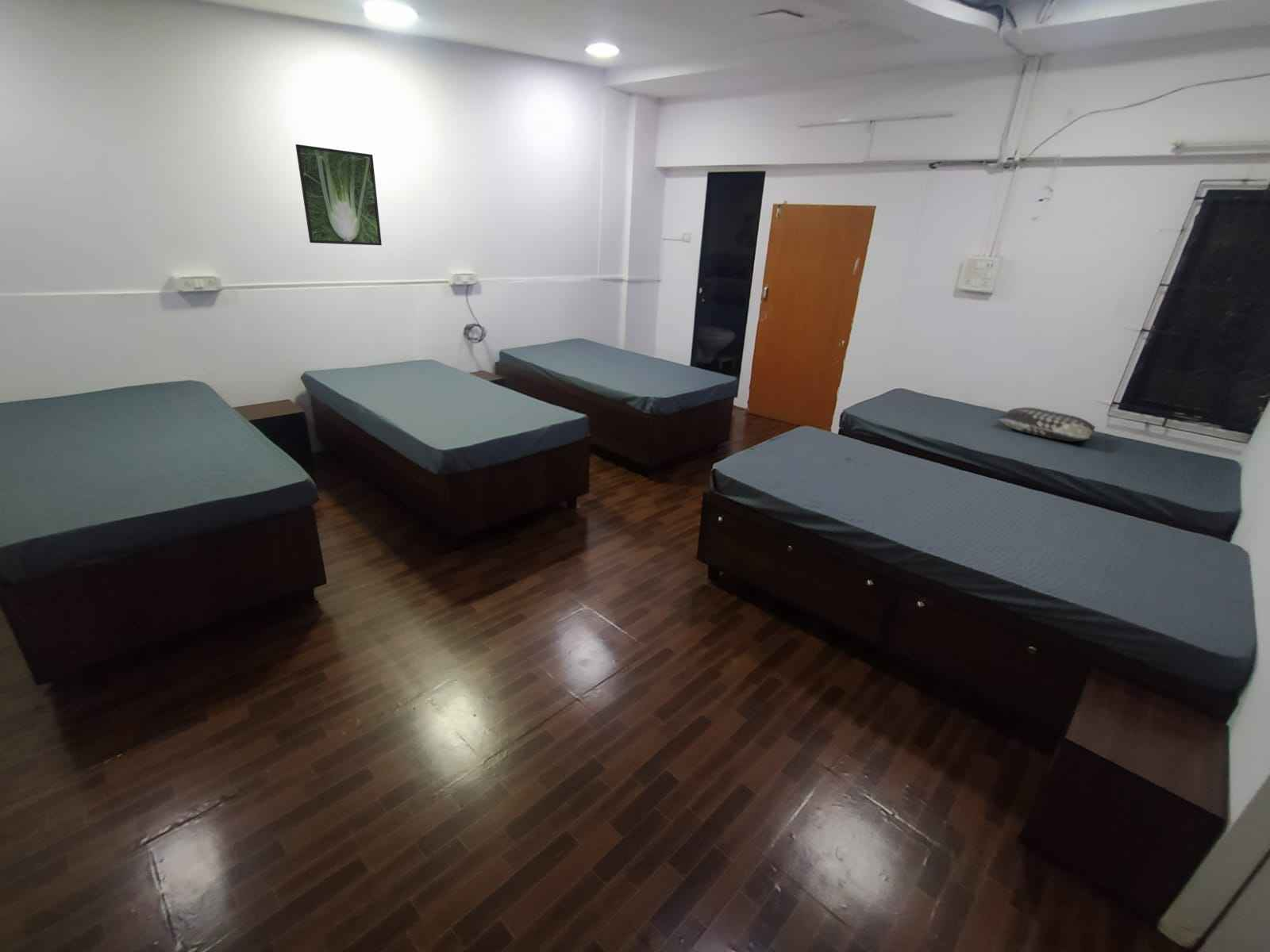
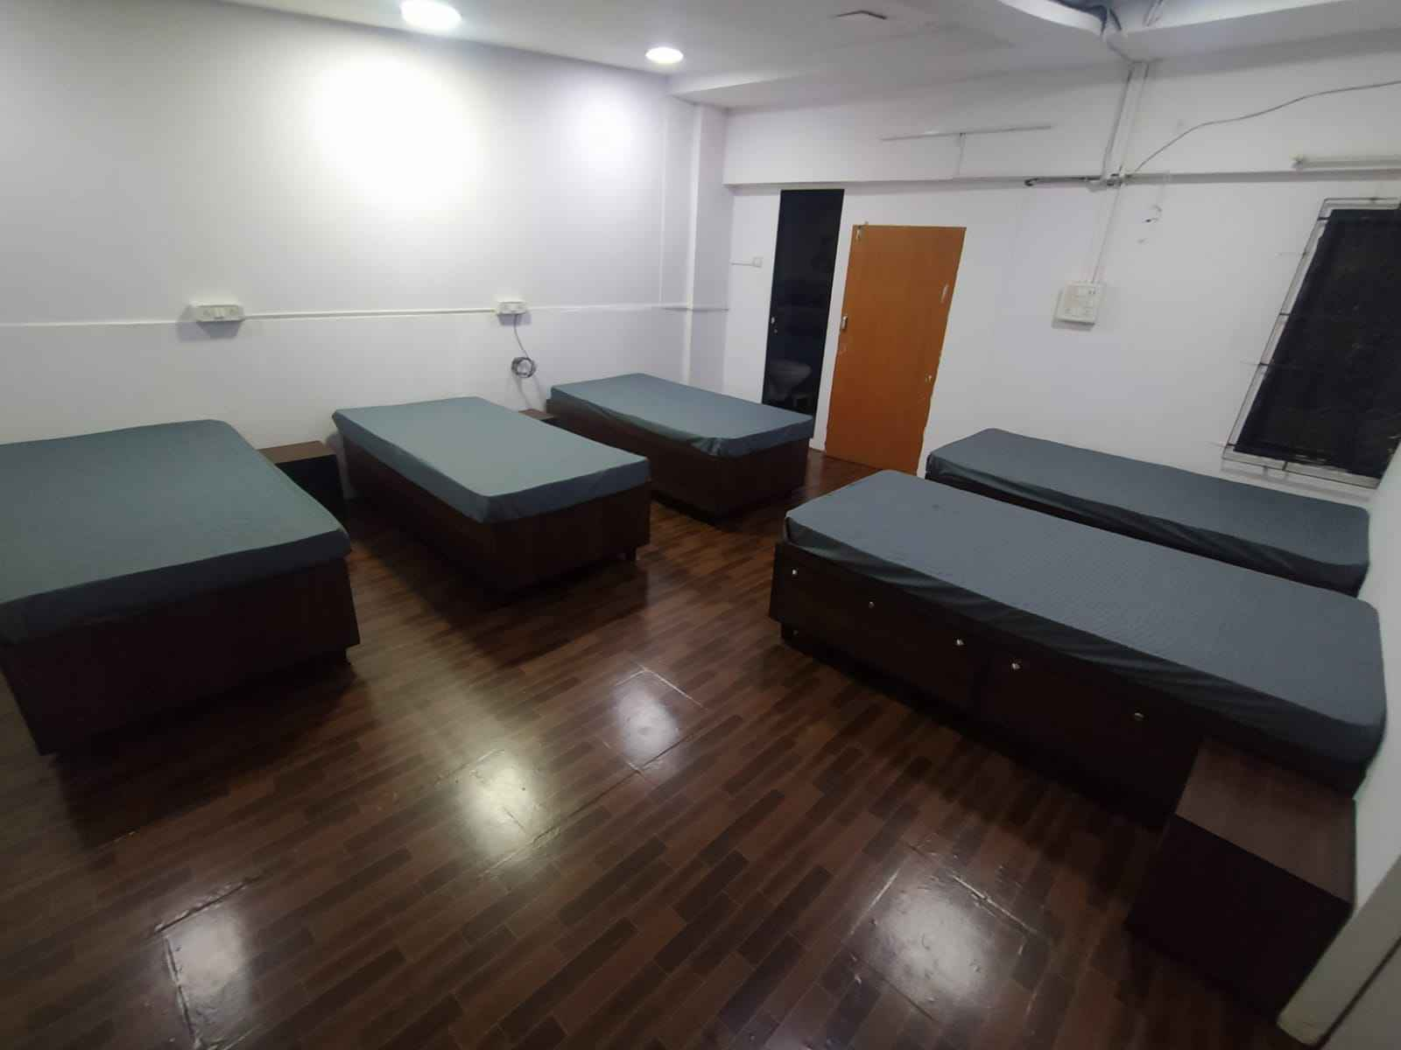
- cushion [997,406,1096,442]
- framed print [294,144,383,246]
